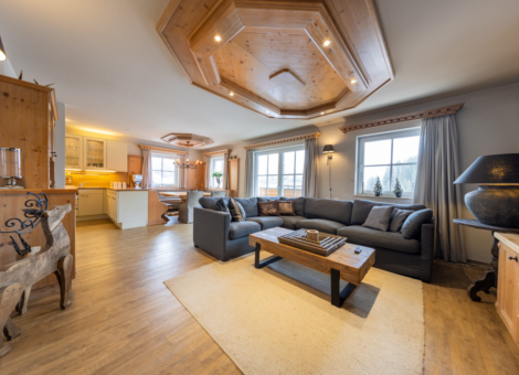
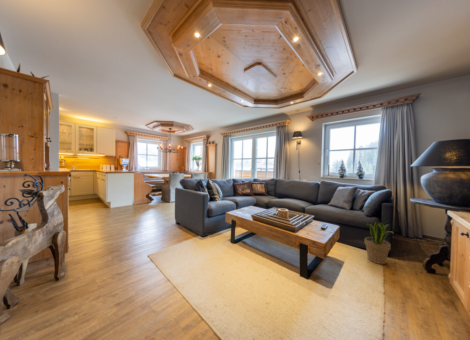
+ potted plant [364,221,395,265]
